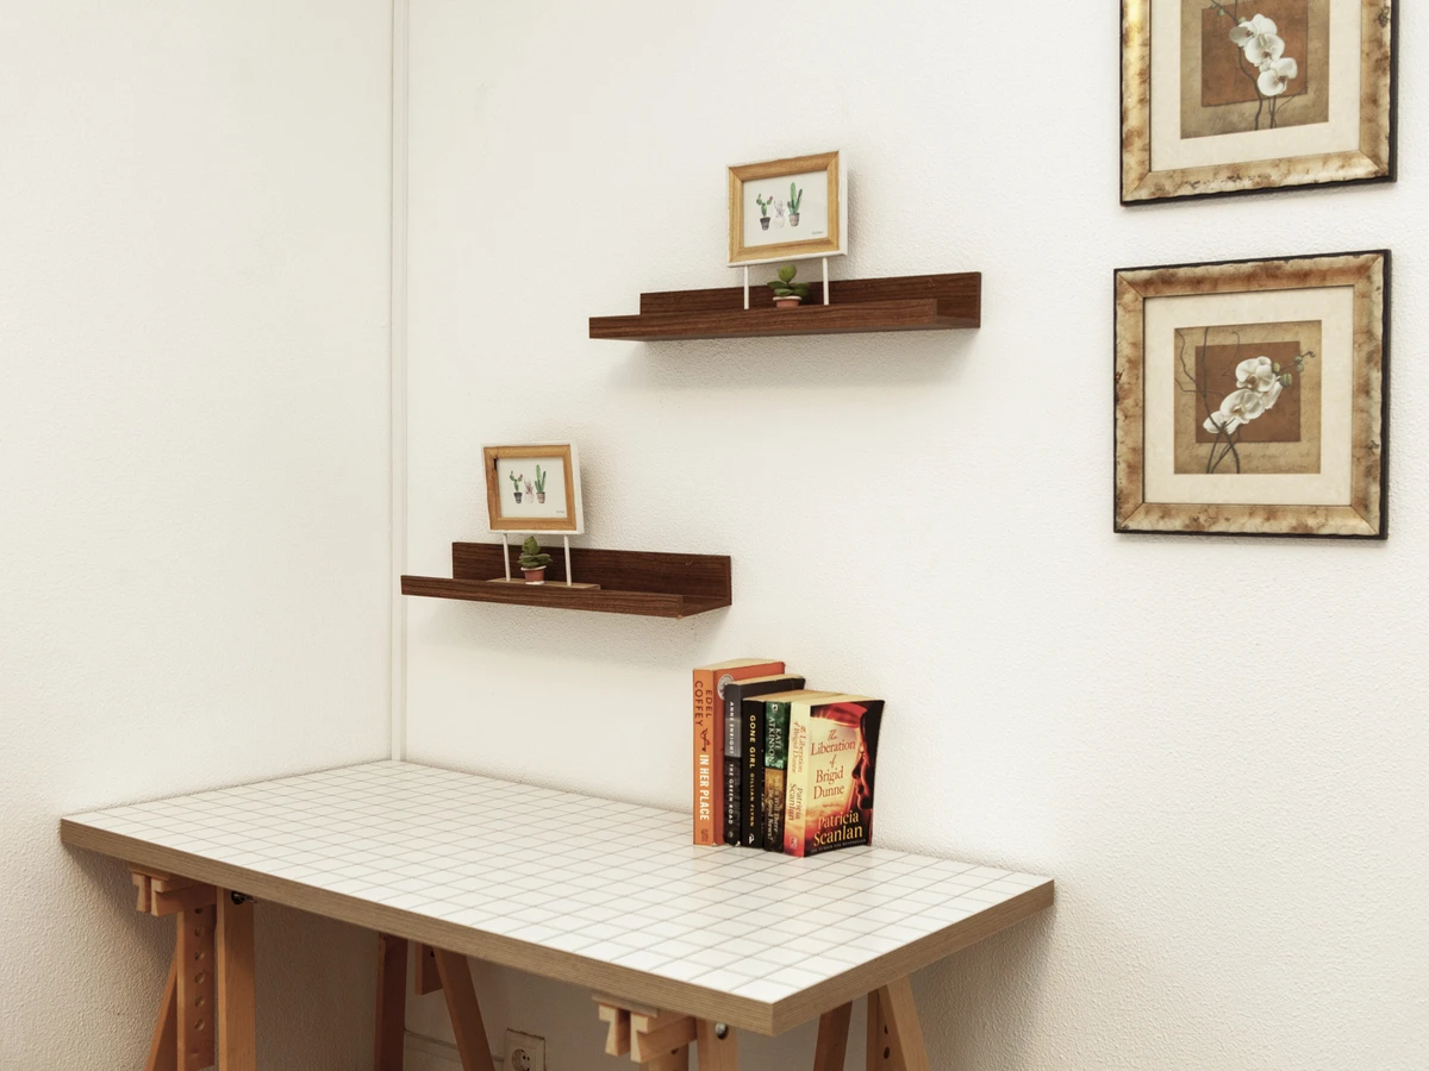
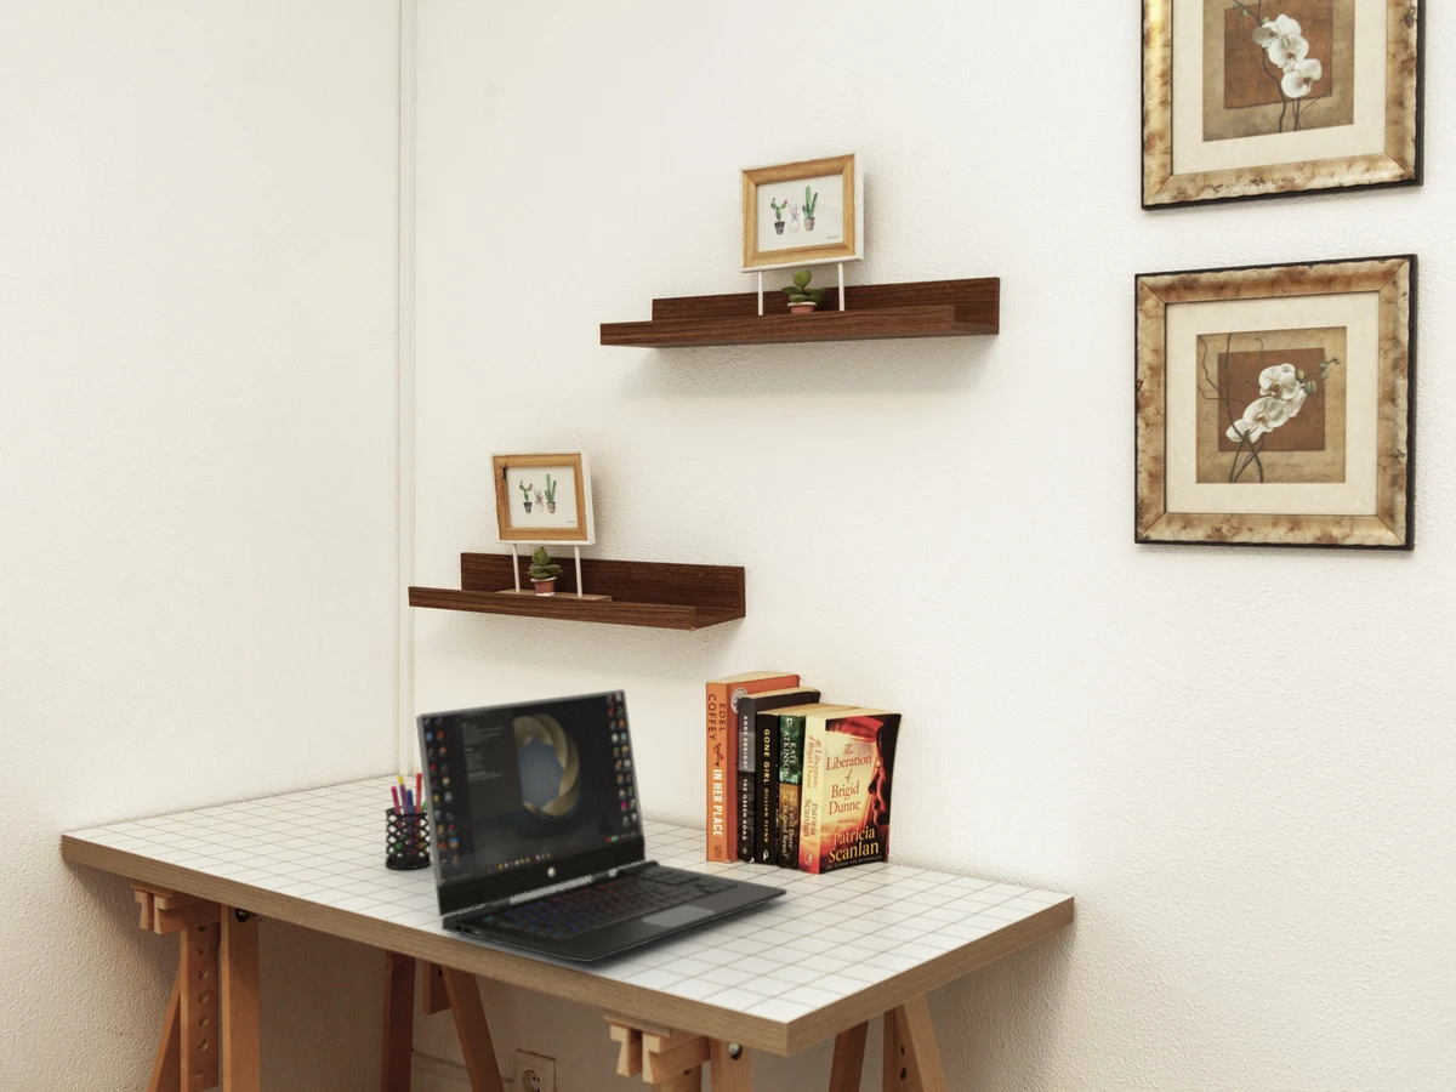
+ laptop [415,688,789,963]
+ pen holder [383,772,433,870]
